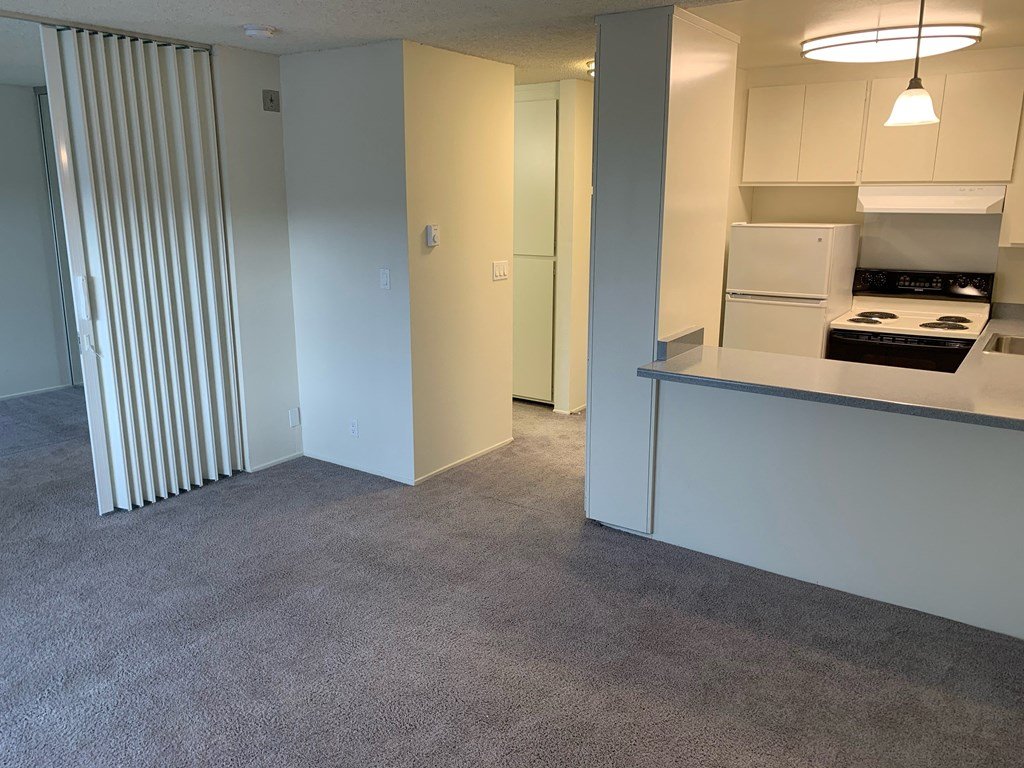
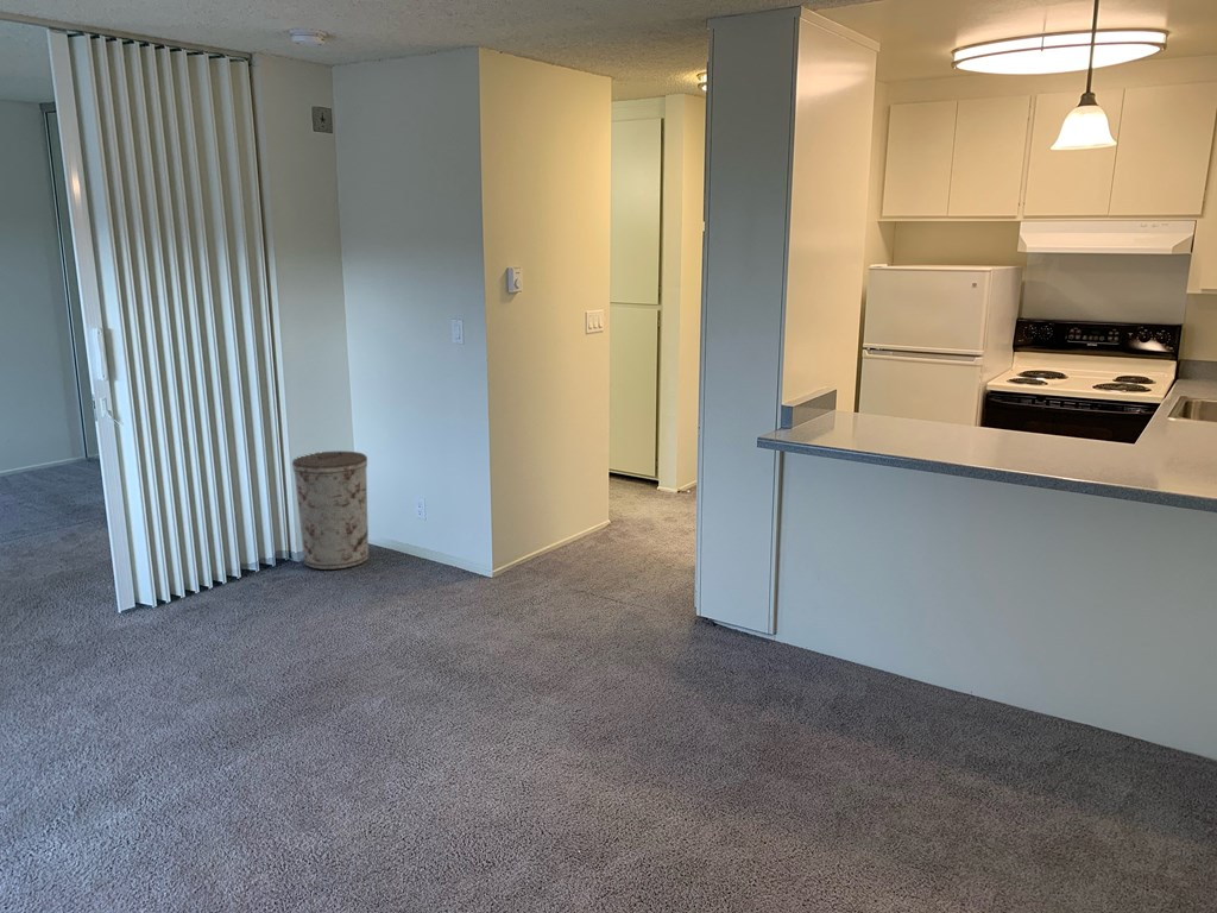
+ trash can [291,451,370,571]
